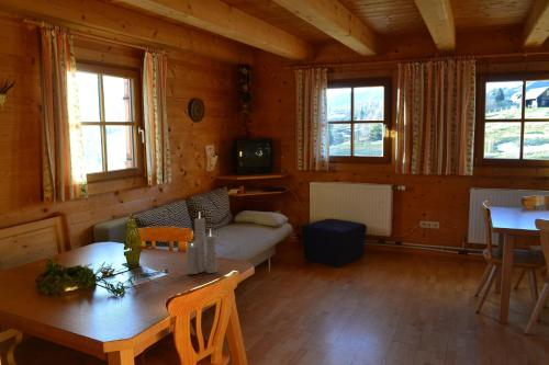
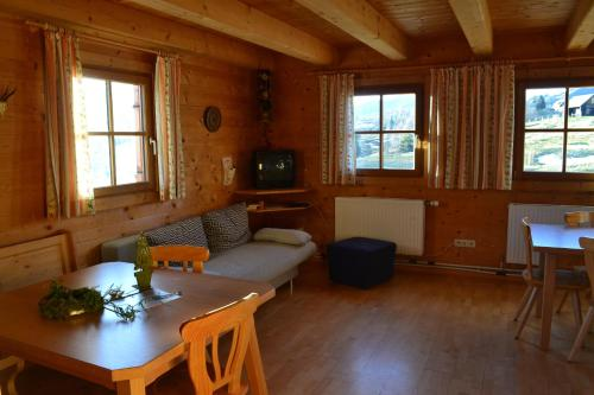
- candle [186,213,219,275]
